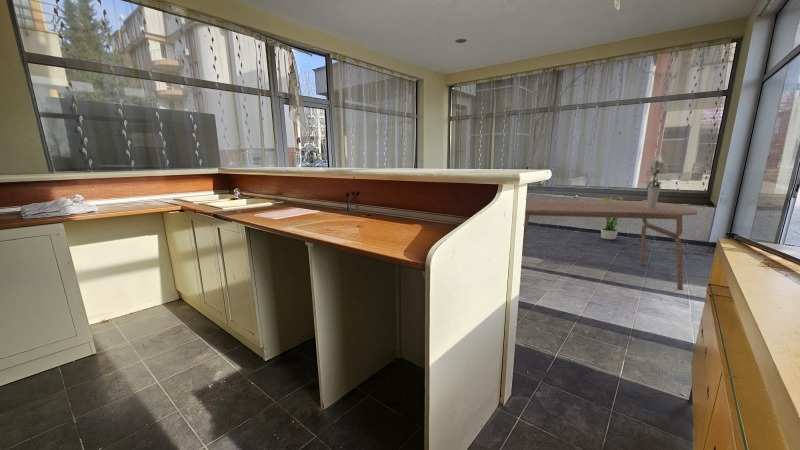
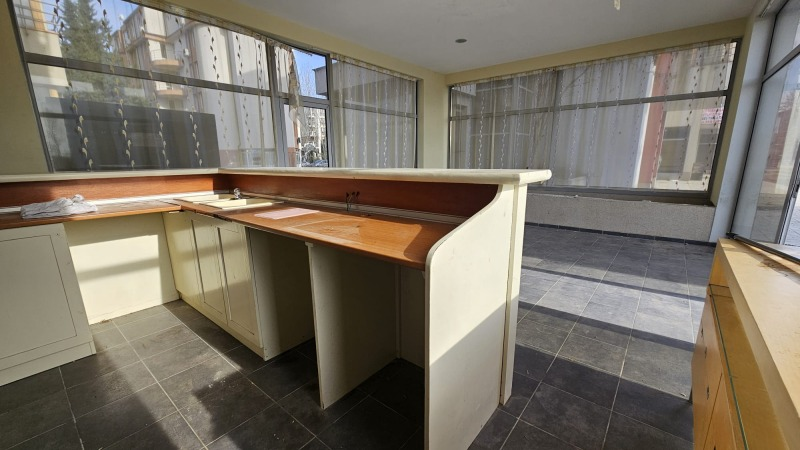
- bouquet [645,157,669,208]
- potted plant [598,195,625,240]
- dining table [522,199,698,291]
